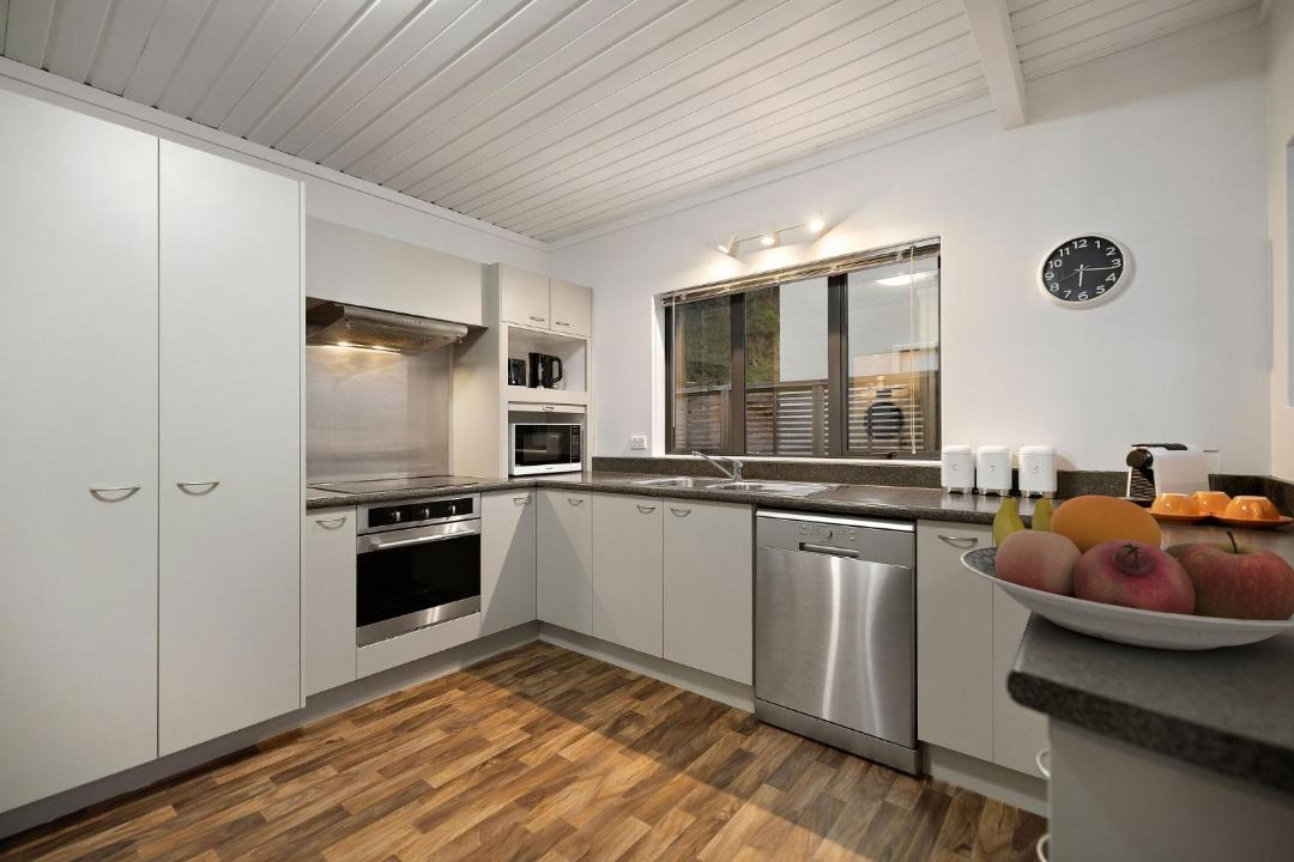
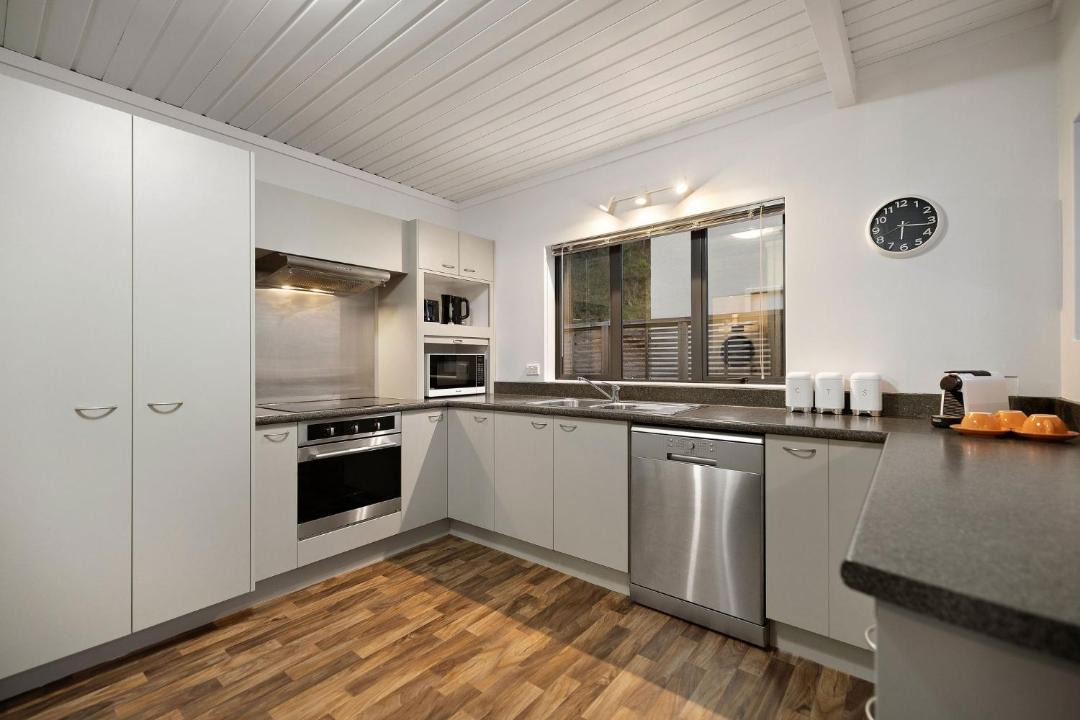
- fruit bowl [960,494,1294,651]
